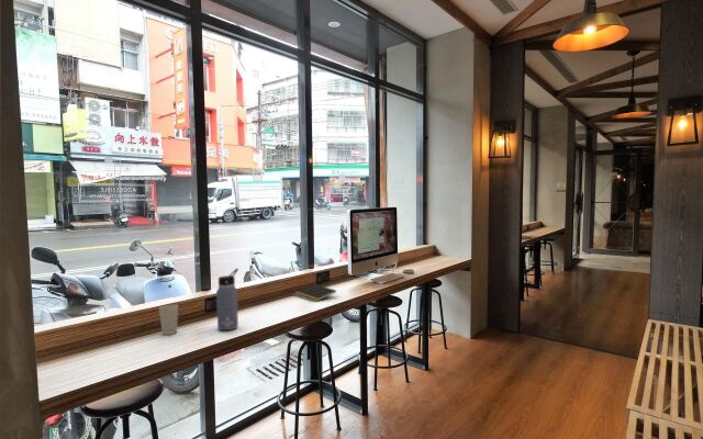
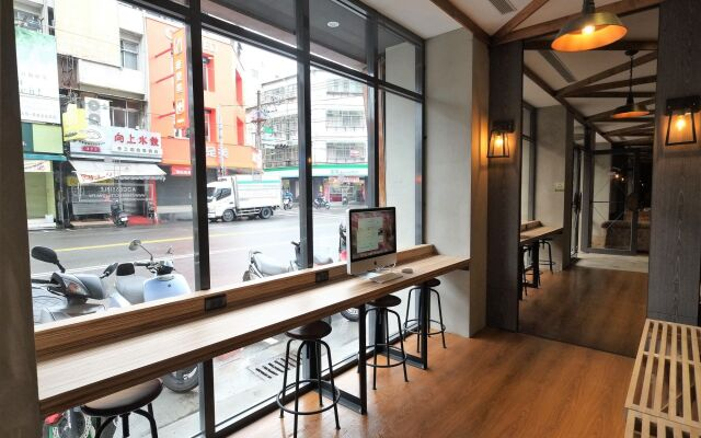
- water bottle [215,268,239,331]
- cup [158,304,179,336]
- notepad [293,283,337,303]
